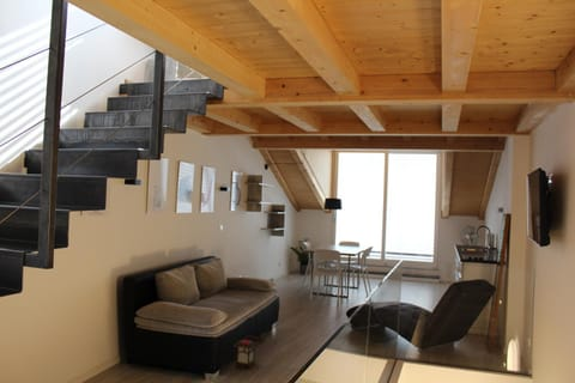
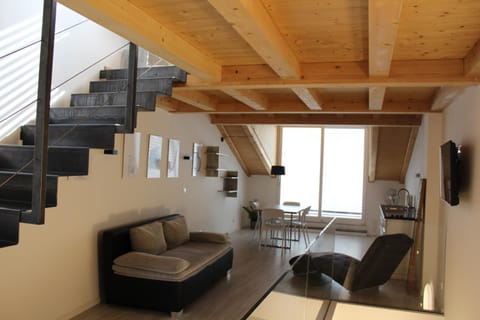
- lantern [232,333,267,370]
